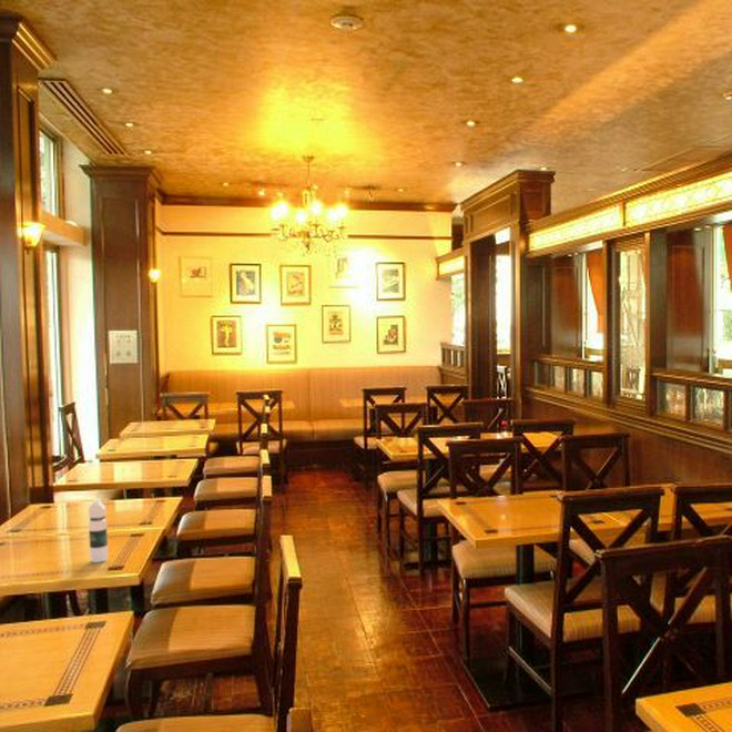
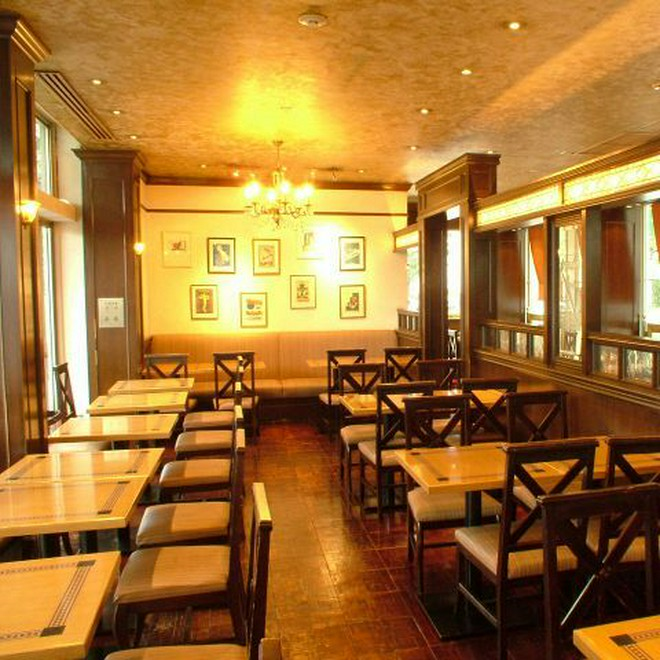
- water bottle [88,497,109,563]
